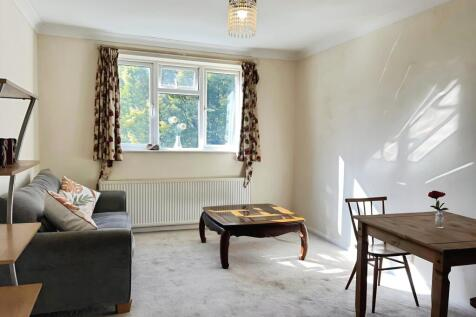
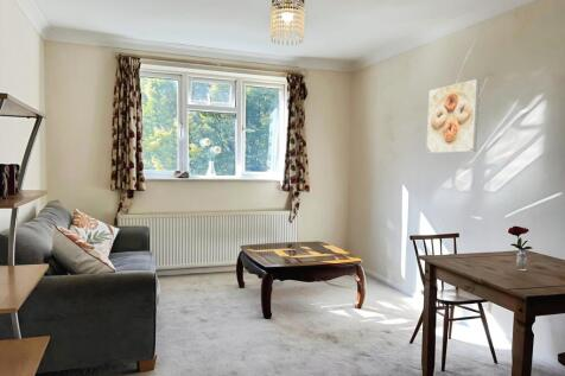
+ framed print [425,78,481,154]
